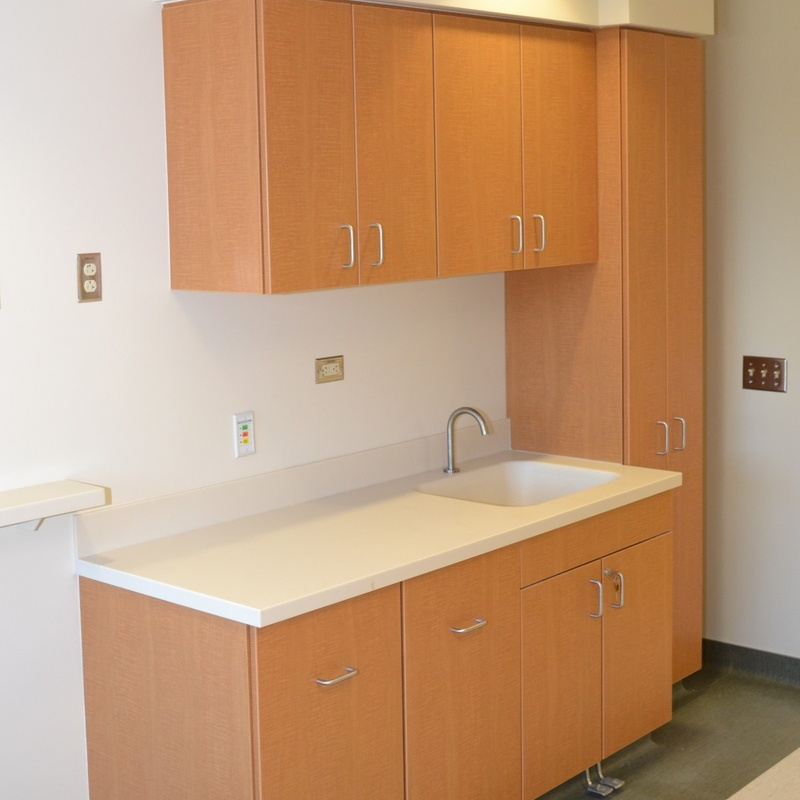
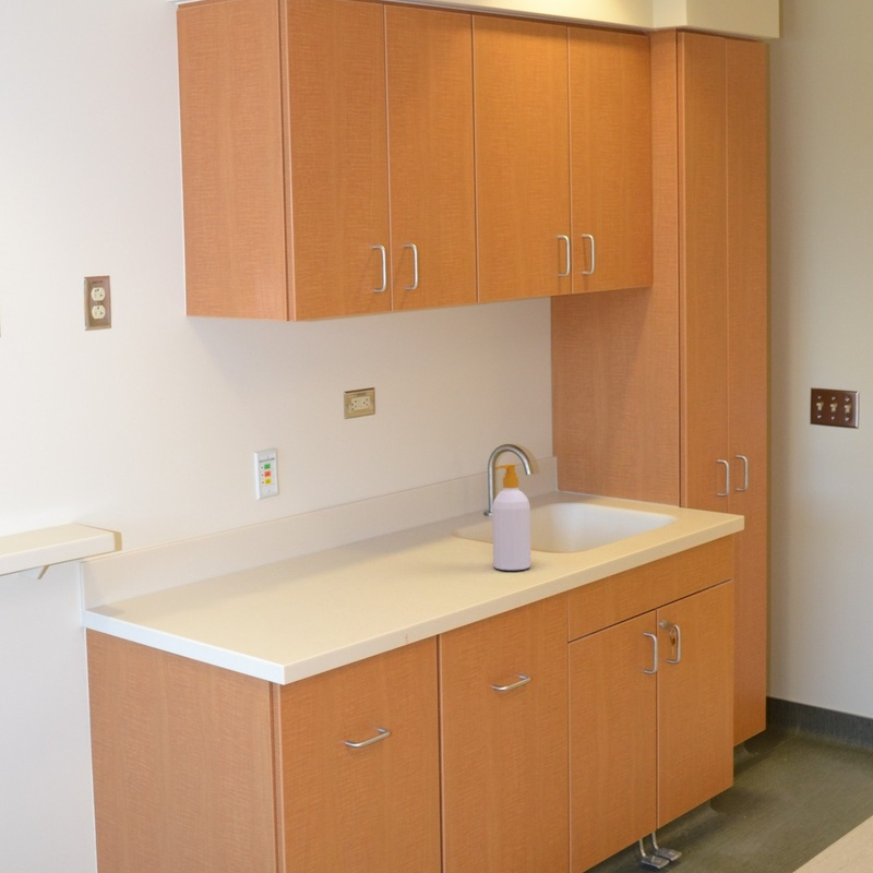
+ soap bottle [491,463,533,572]
